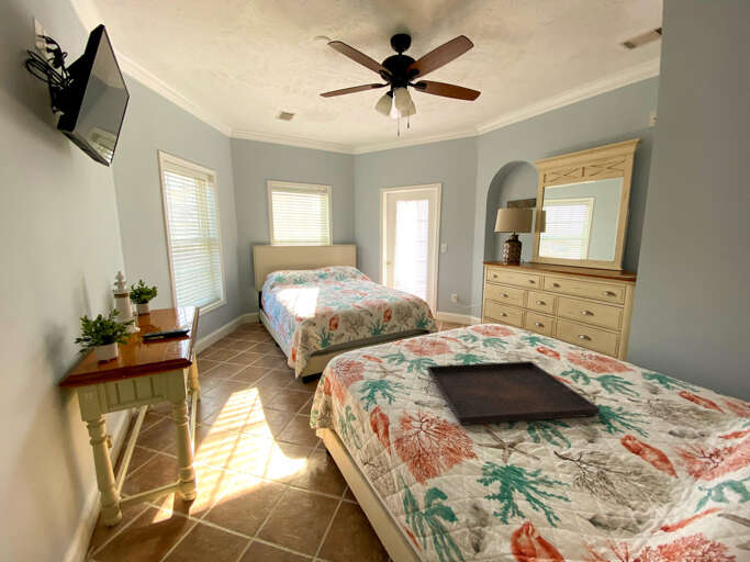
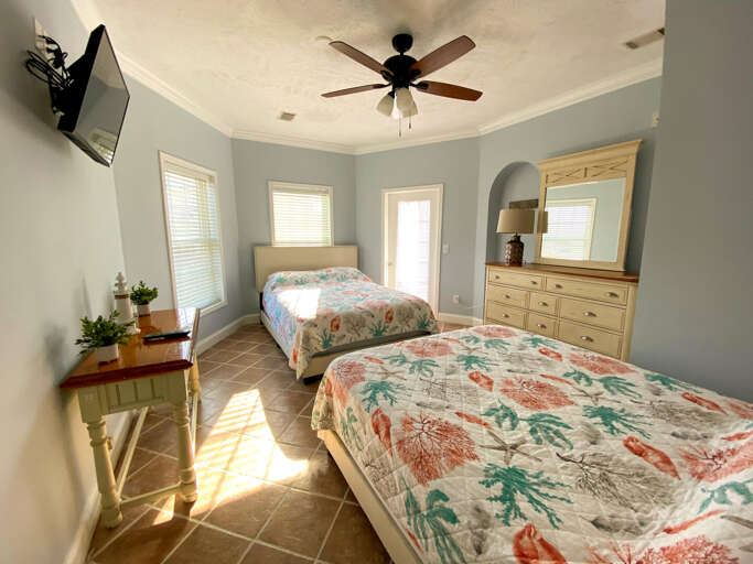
- serving tray [426,360,601,426]
